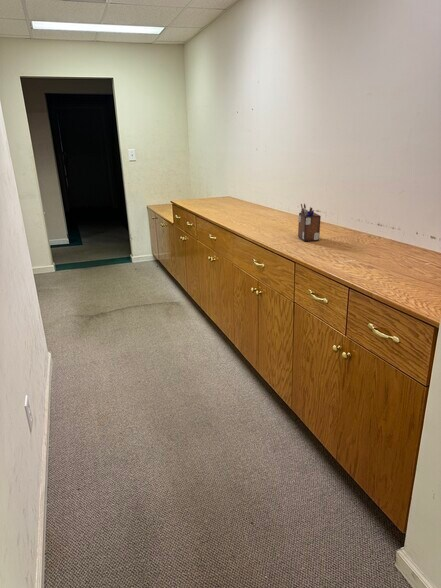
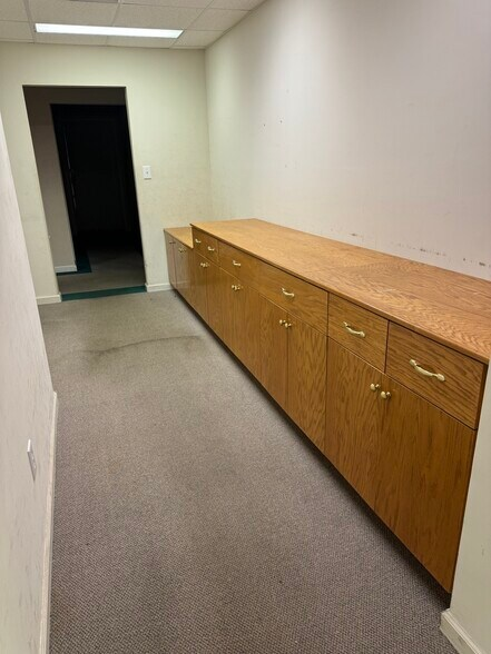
- desk organizer [297,203,322,242]
